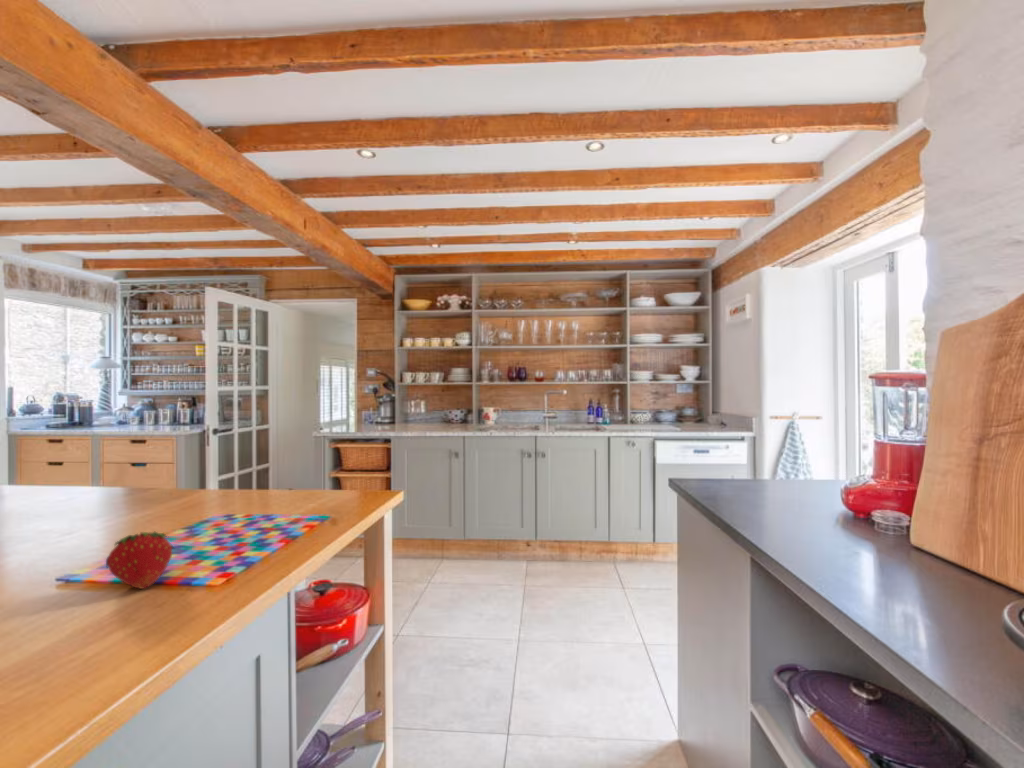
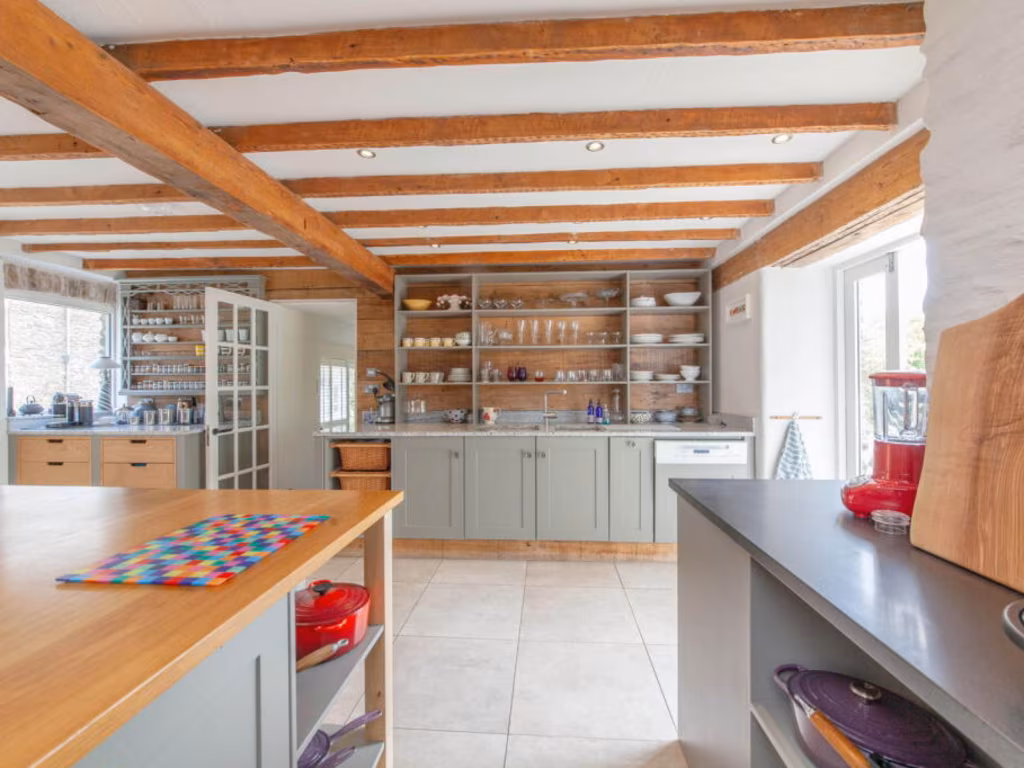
- fruit [105,531,175,590]
